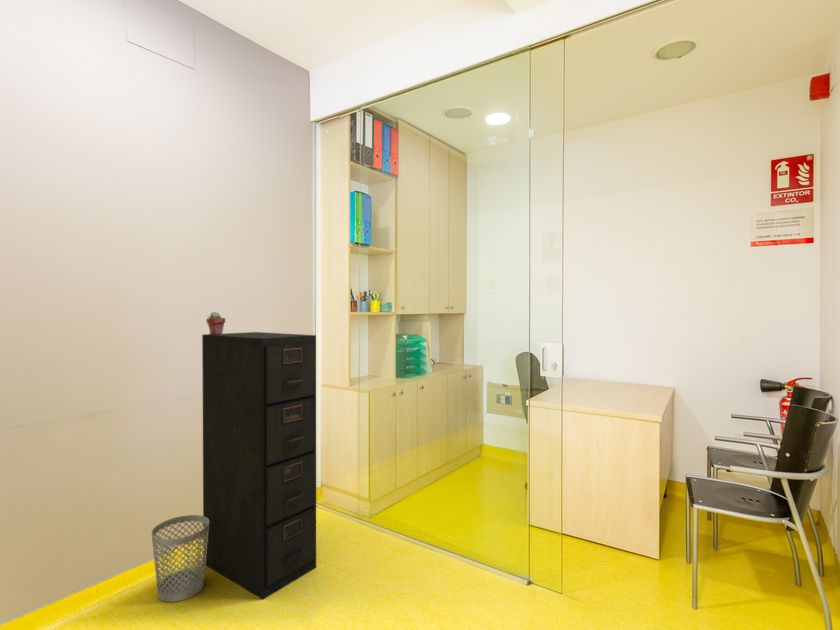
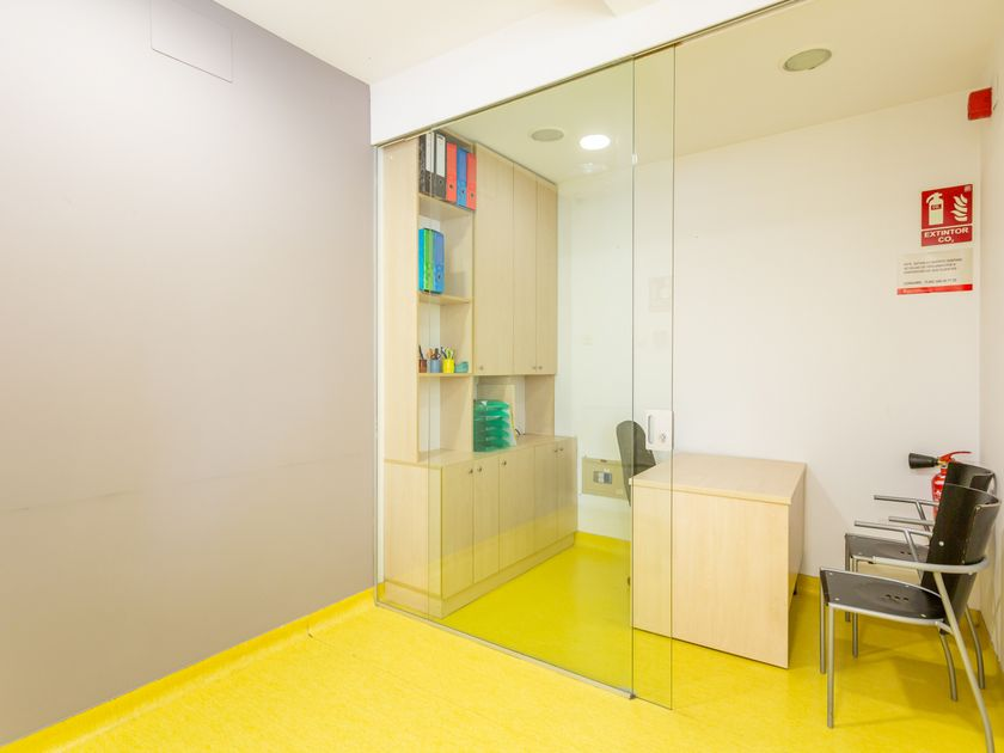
- wastebasket [151,514,209,603]
- filing cabinet [201,331,317,601]
- potted succulent [205,311,226,335]
